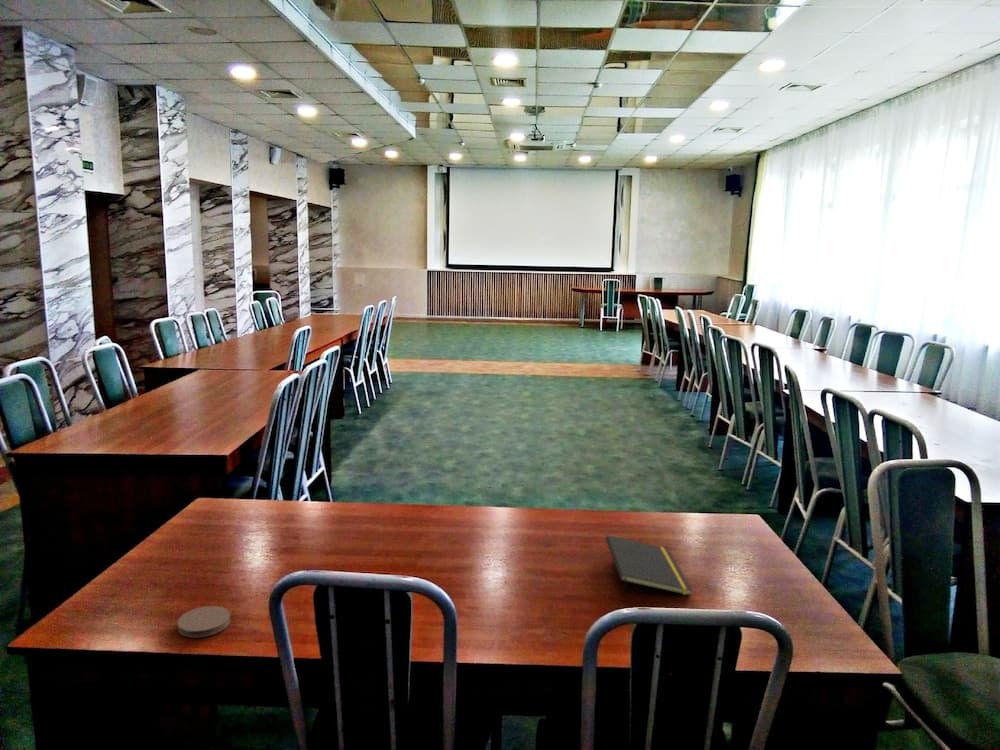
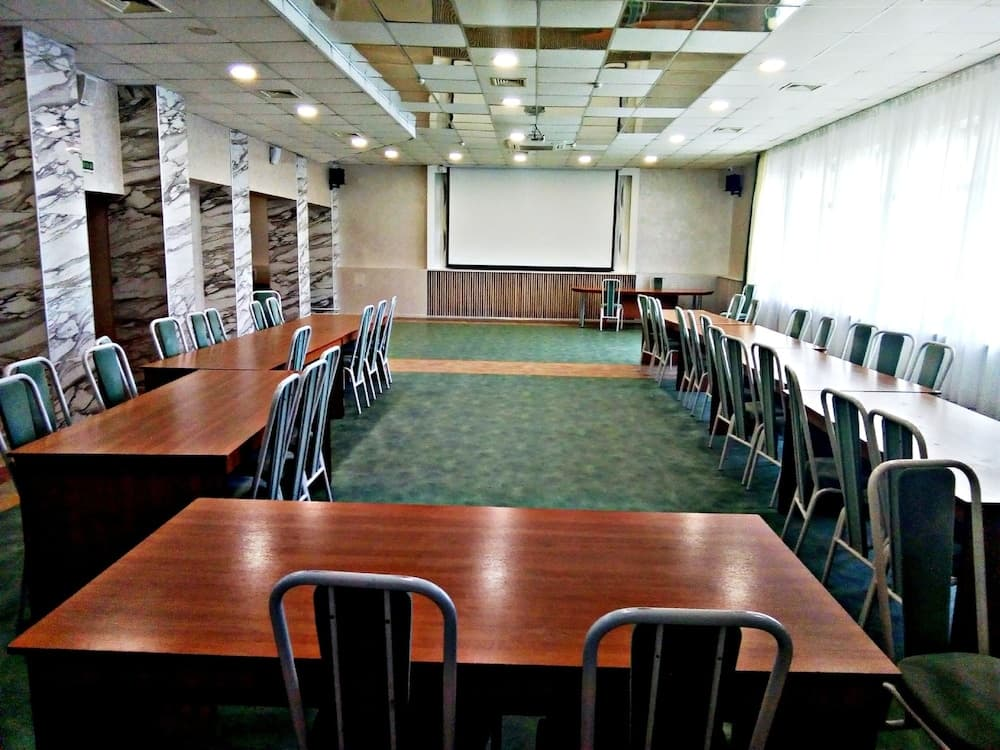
- coaster [176,605,232,638]
- notepad [605,534,693,597]
